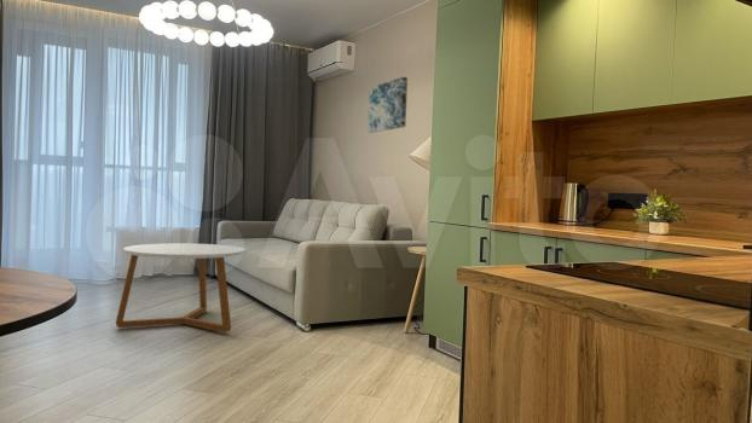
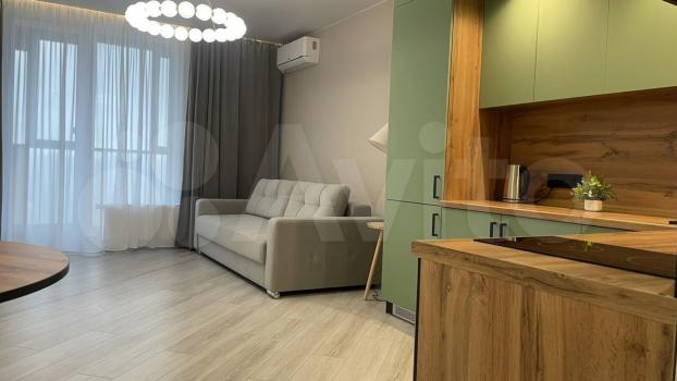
- wall art [366,76,409,134]
- coffee table [115,242,247,334]
